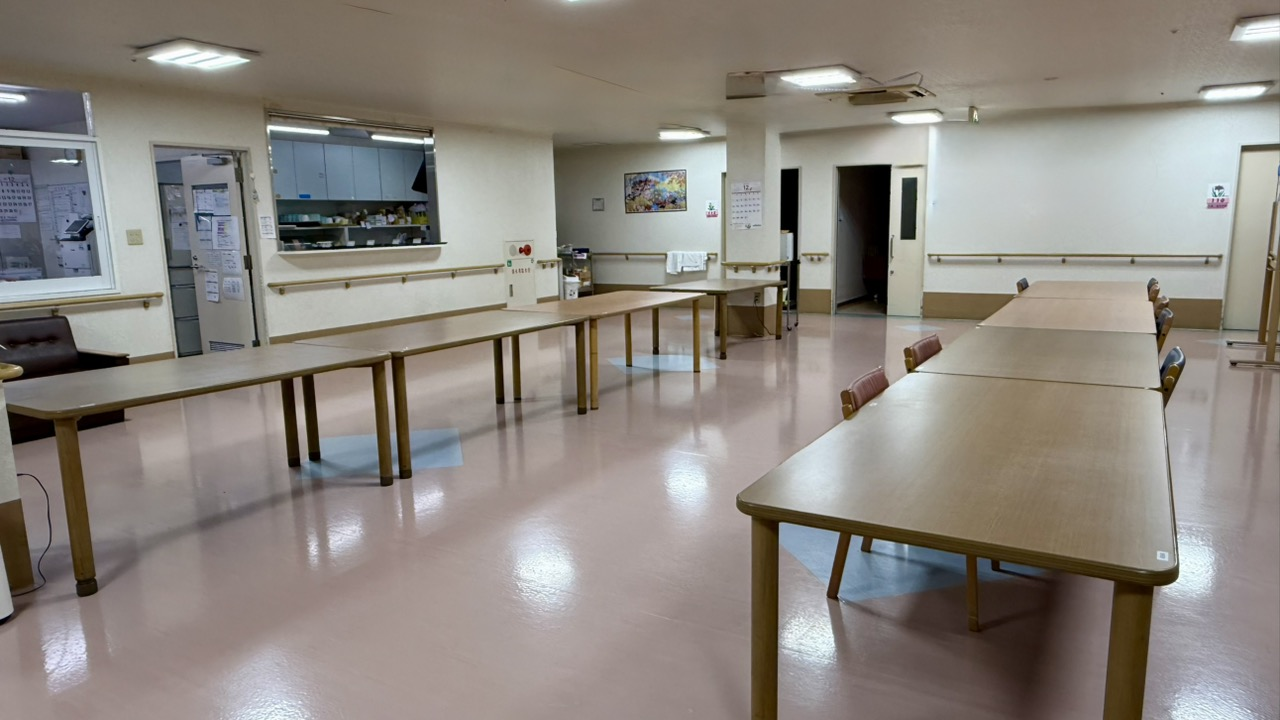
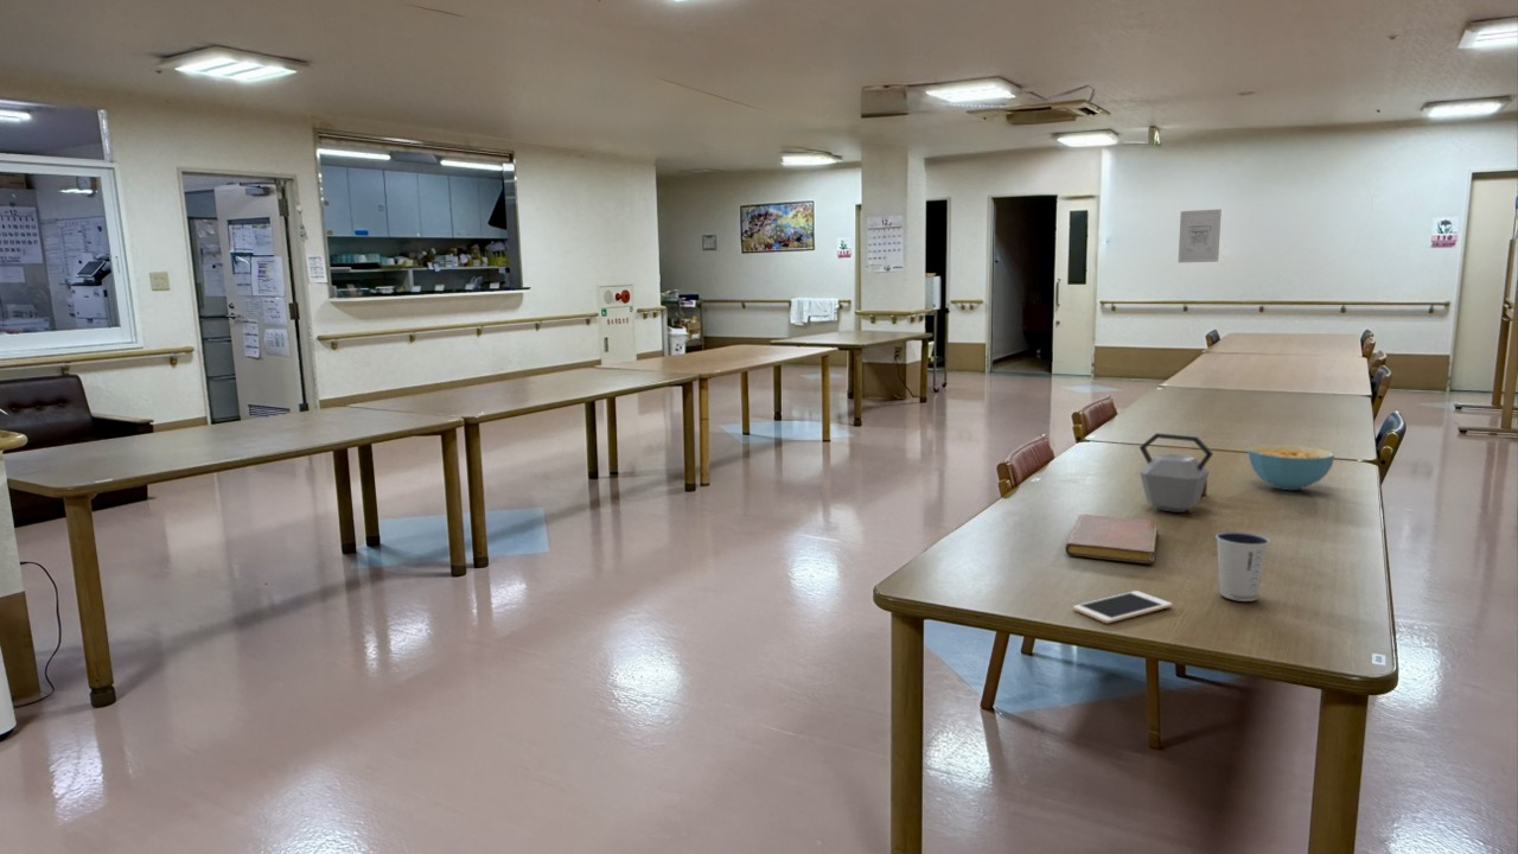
+ kettle [1138,432,1214,514]
+ wall art [1178,208,1223,263]
+ notebook [1064,514,1159,565]
+ cell phone [1072,589,1173,624]
+ cereal bowl [1246,444,1335,491]
+ dixie cup [1214,530,1271,603]
